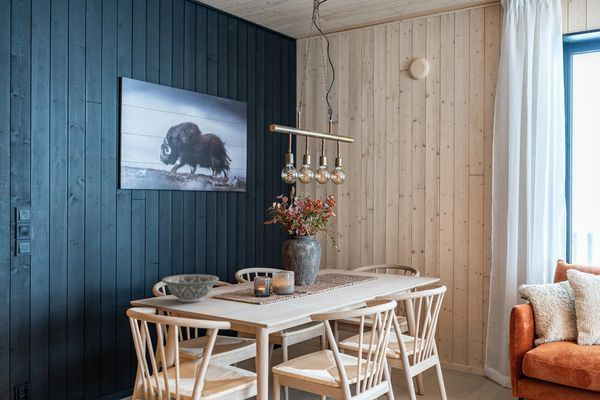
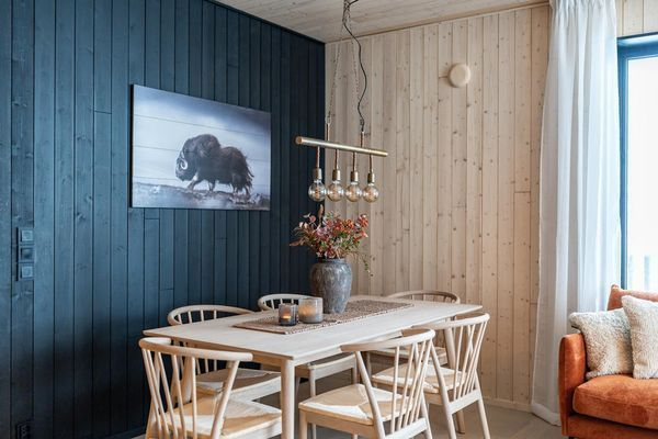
- decorative bowl [161,273,220,303]
